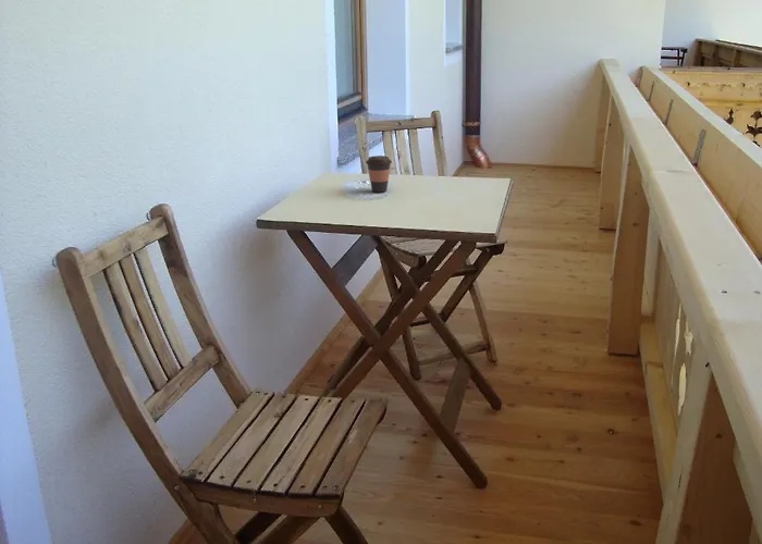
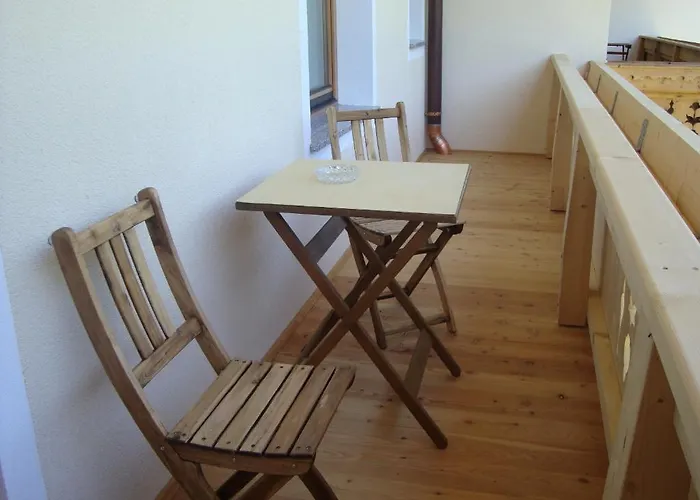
- coffee cup [365,154,393,194]
